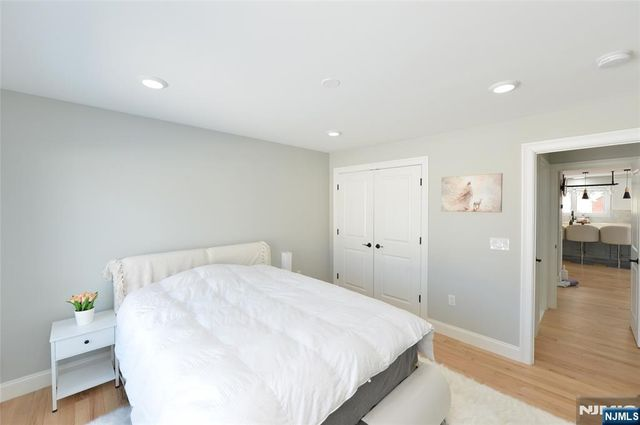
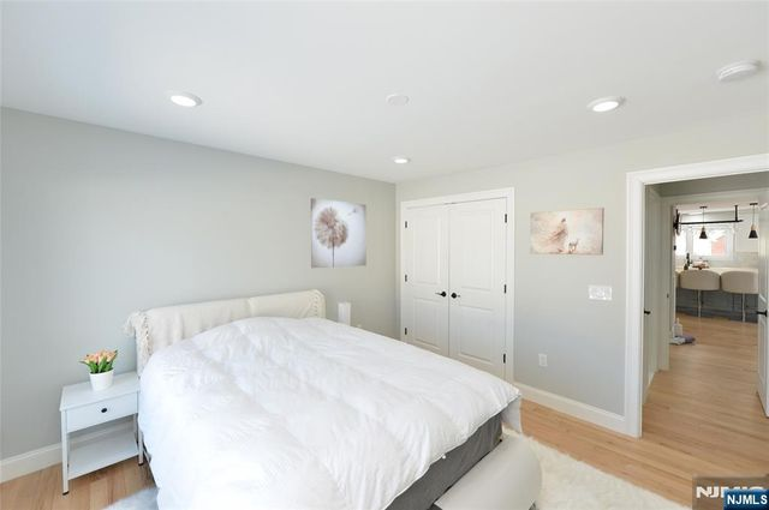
+ wall art [310,197,368,269]
